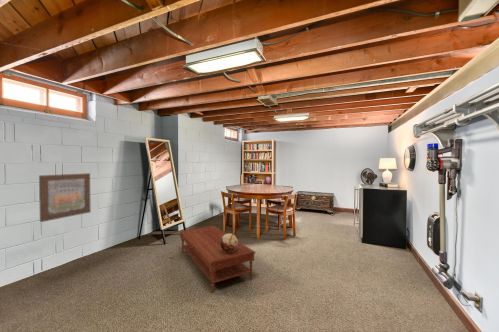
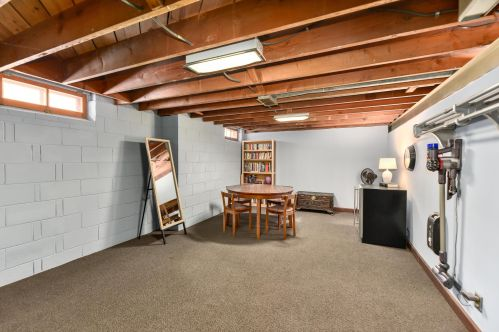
- decorative sphere [220,232,239,252]
- coffee table [179,224,256,293]
- wall art [38,172,92,223]
